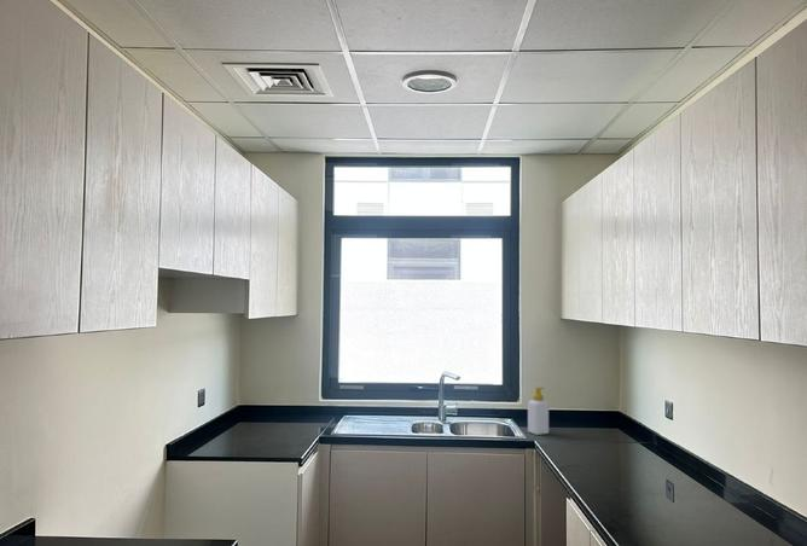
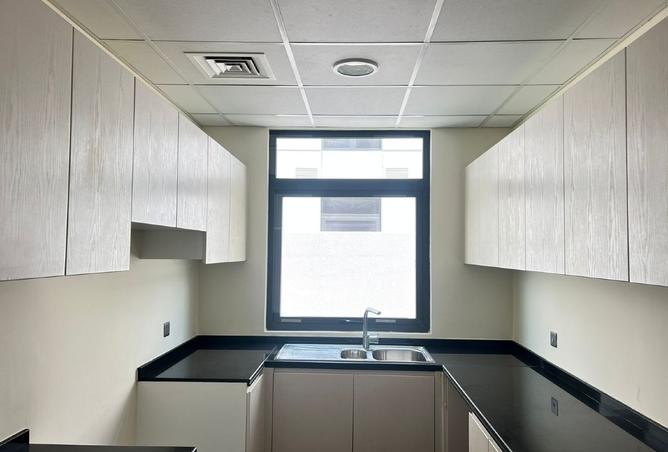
- soap bottle [527,387,550,436]
